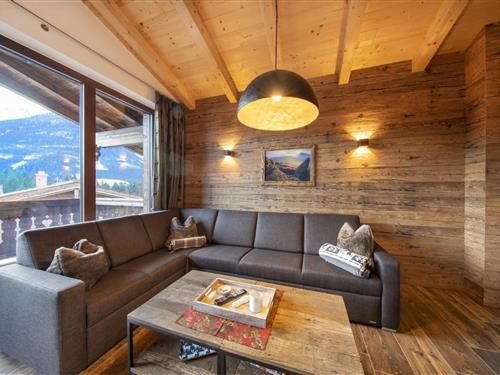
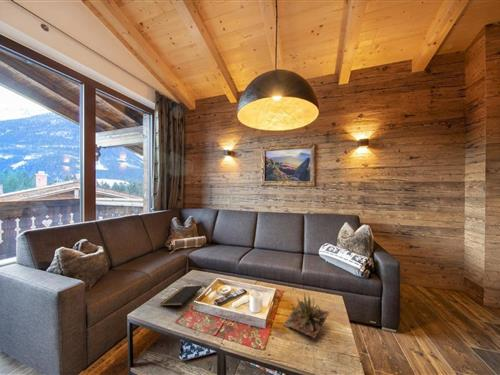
+ notepad [159,285,203,307]
+ succulent plant [282,294,331,339]
